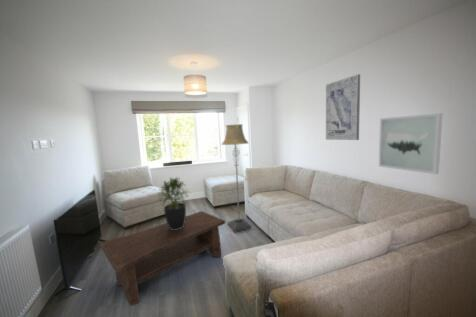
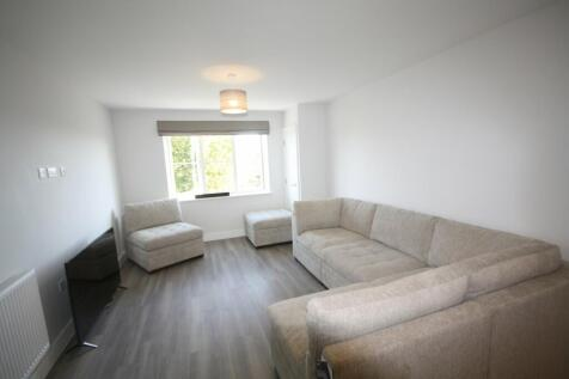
- wall art [378,112,444,175]
- wall art [325,73,361,141]
- floor lamp [221,123,252,233]
- coffee table [99,210,226,307]
- potted plant [157,176,192,230]
